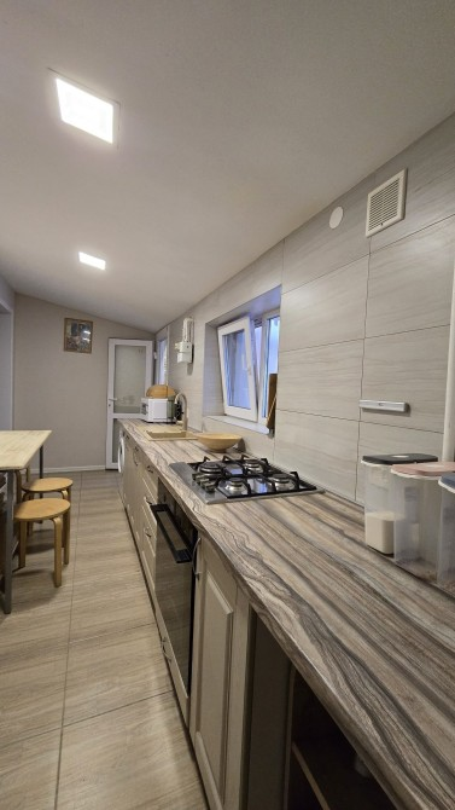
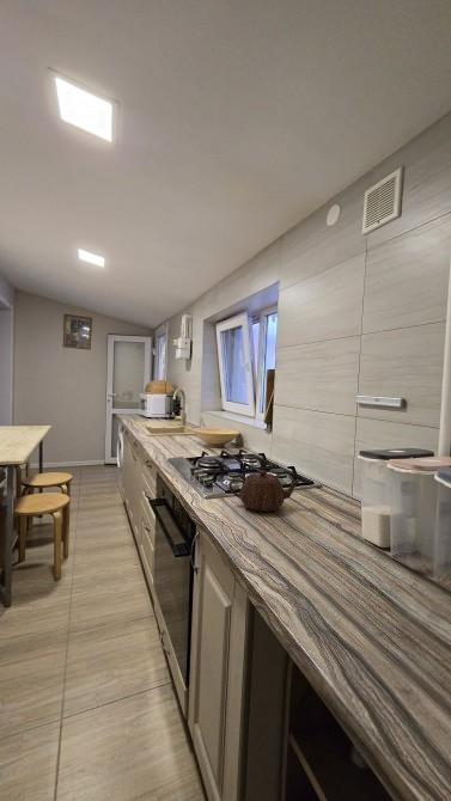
+ teapot [227,470,301,513]
